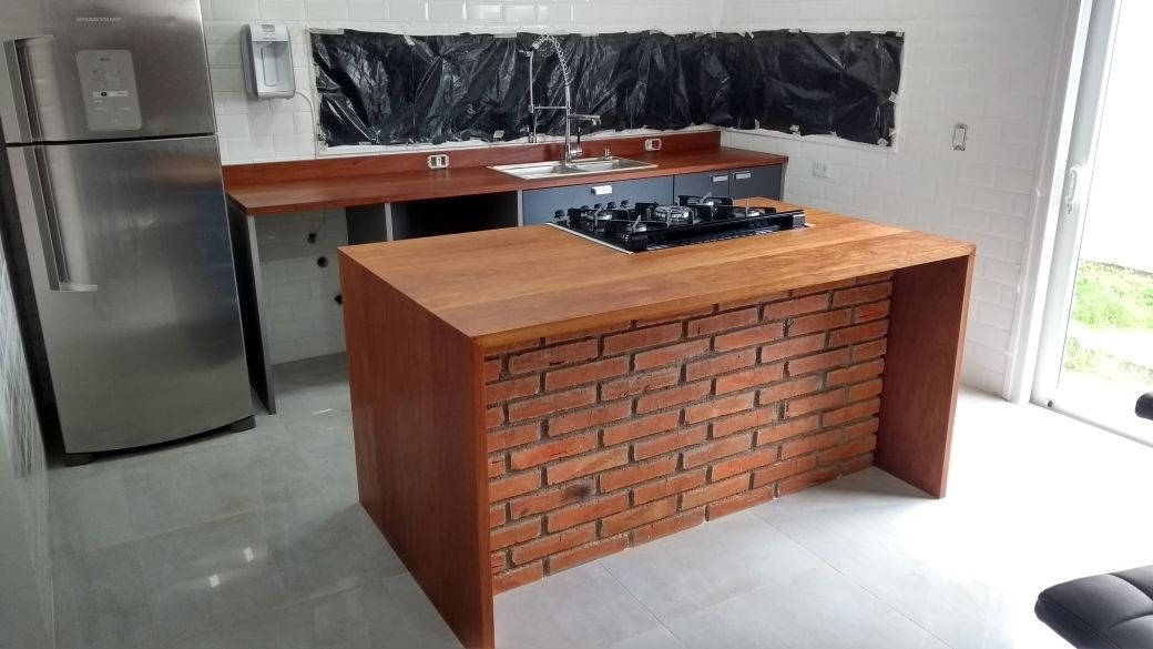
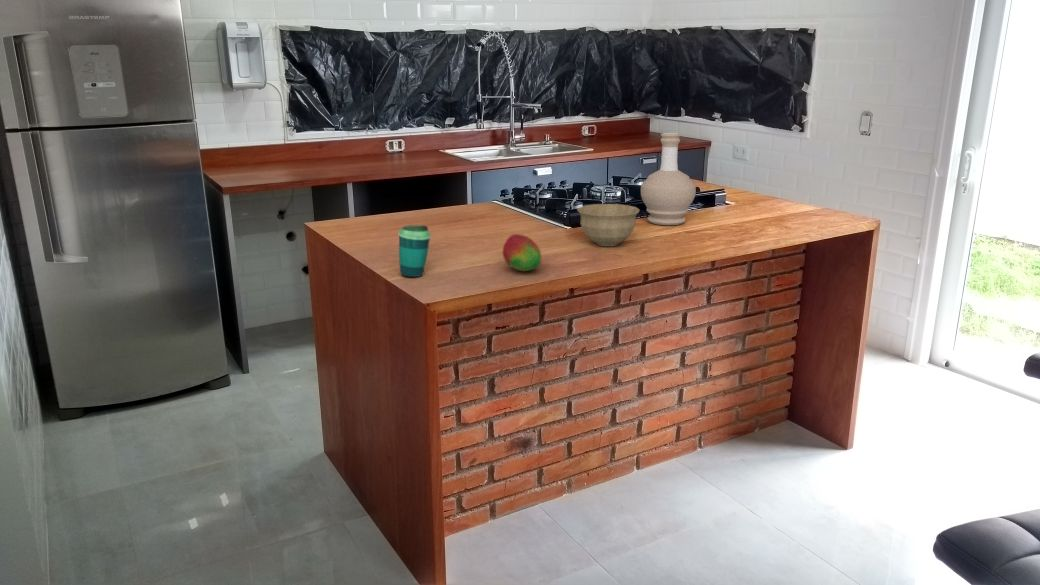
+ fruit [502,233,542,272]
+ bowl [576,203,641,247]
+ cup [397,224,432,278]
+ bottle [640,132,697,226]
